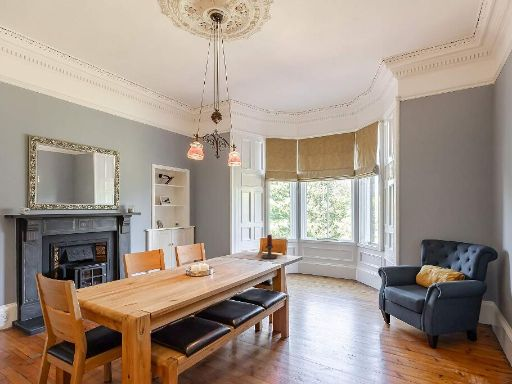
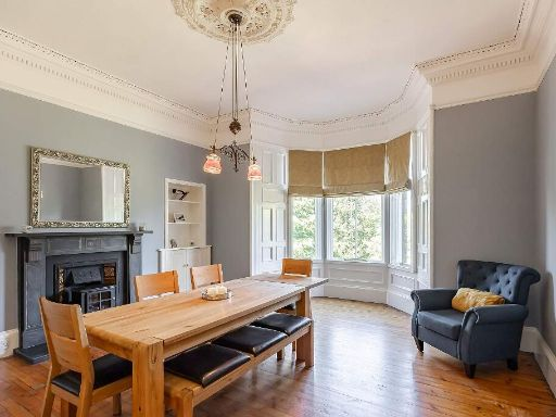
- candle holder [257,234,279,260]
